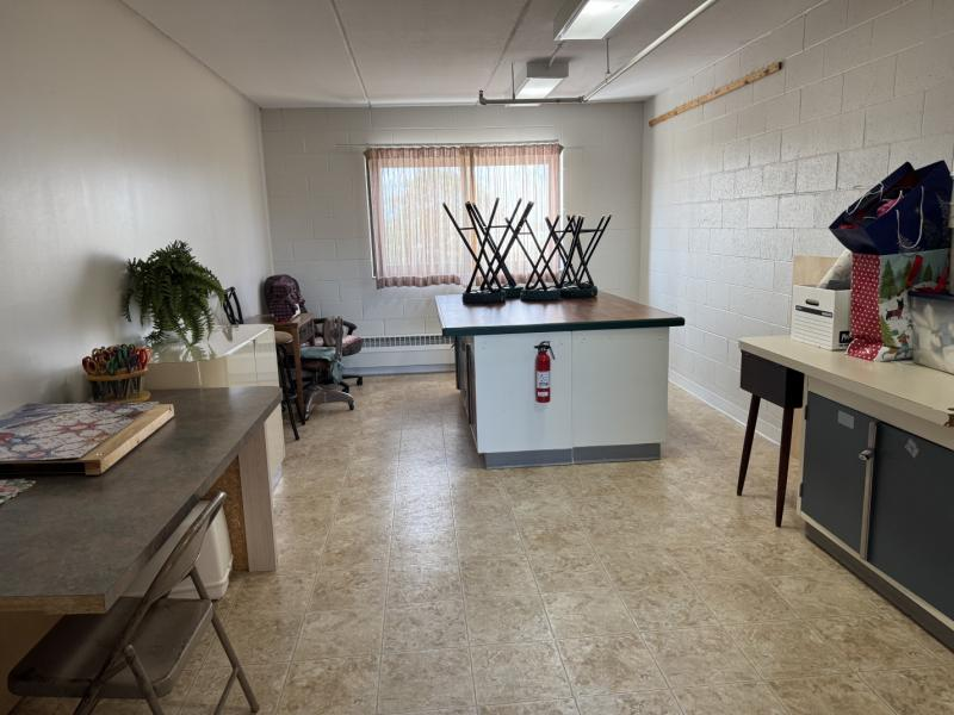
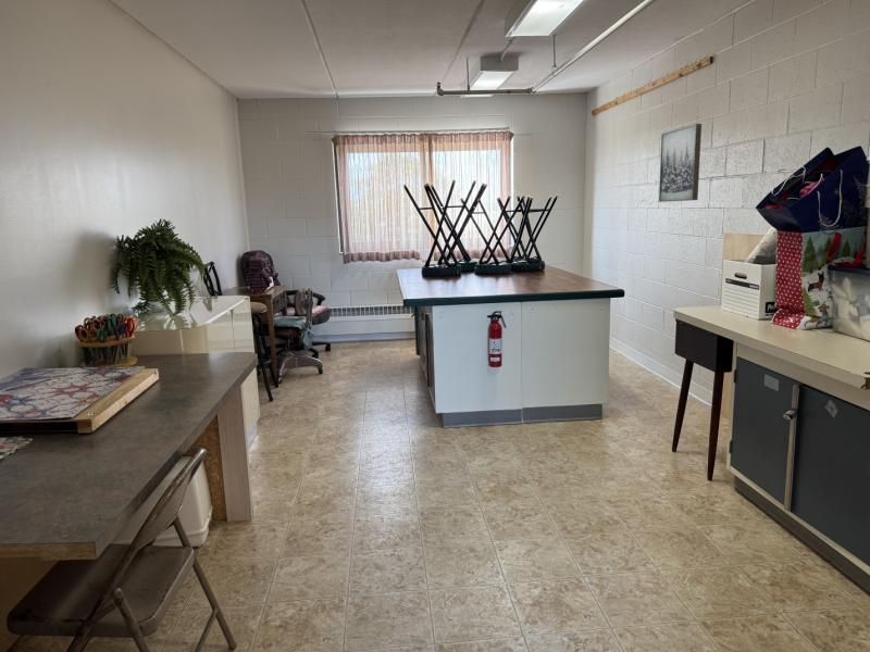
+ wall art [658,123,703,203]
